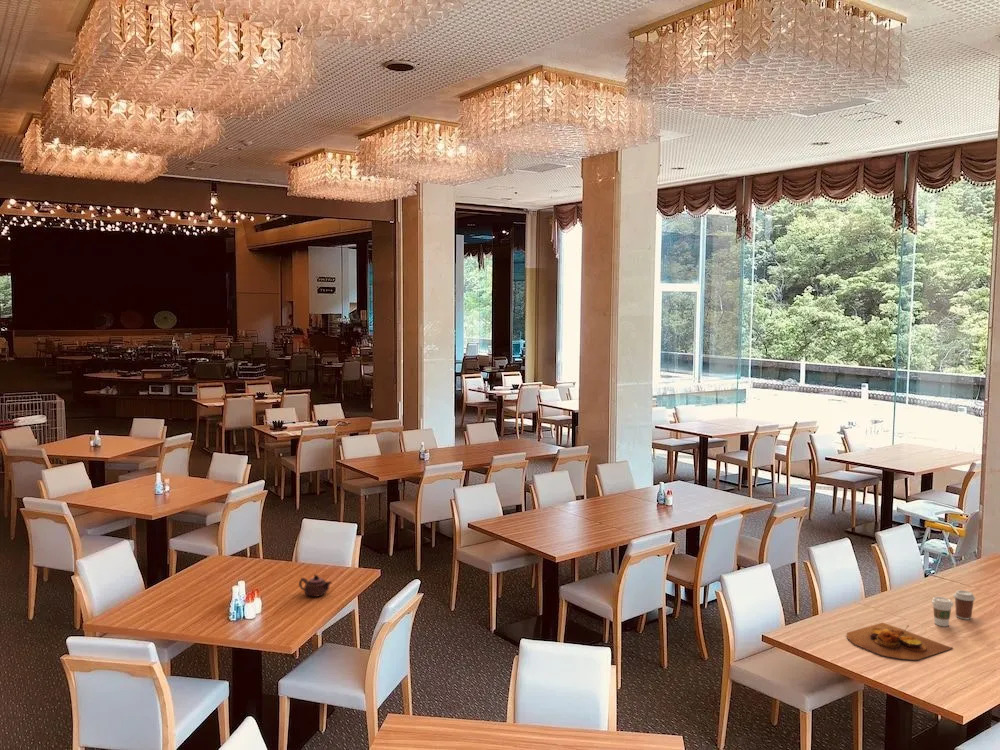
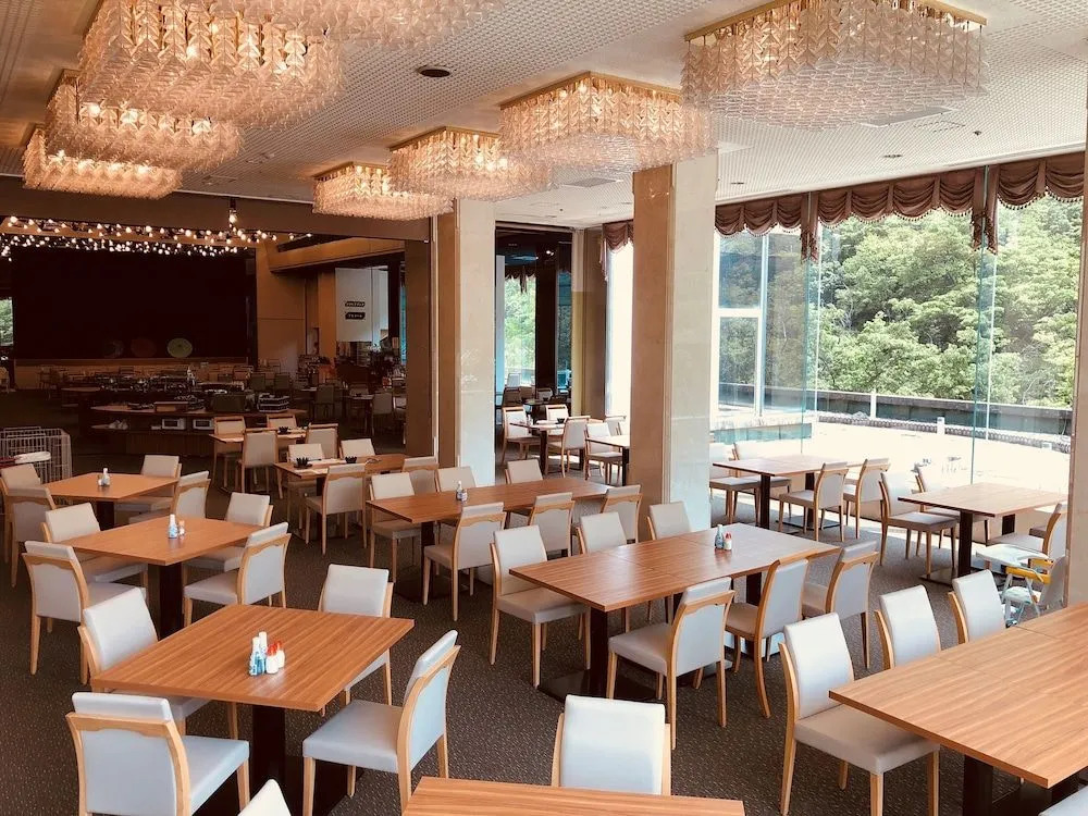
- coffee cup [931,596,954,627]
- coffee cup [953,589,976,620]
- bread [846,621,954,661]
- teapot [298,574,333,598]
